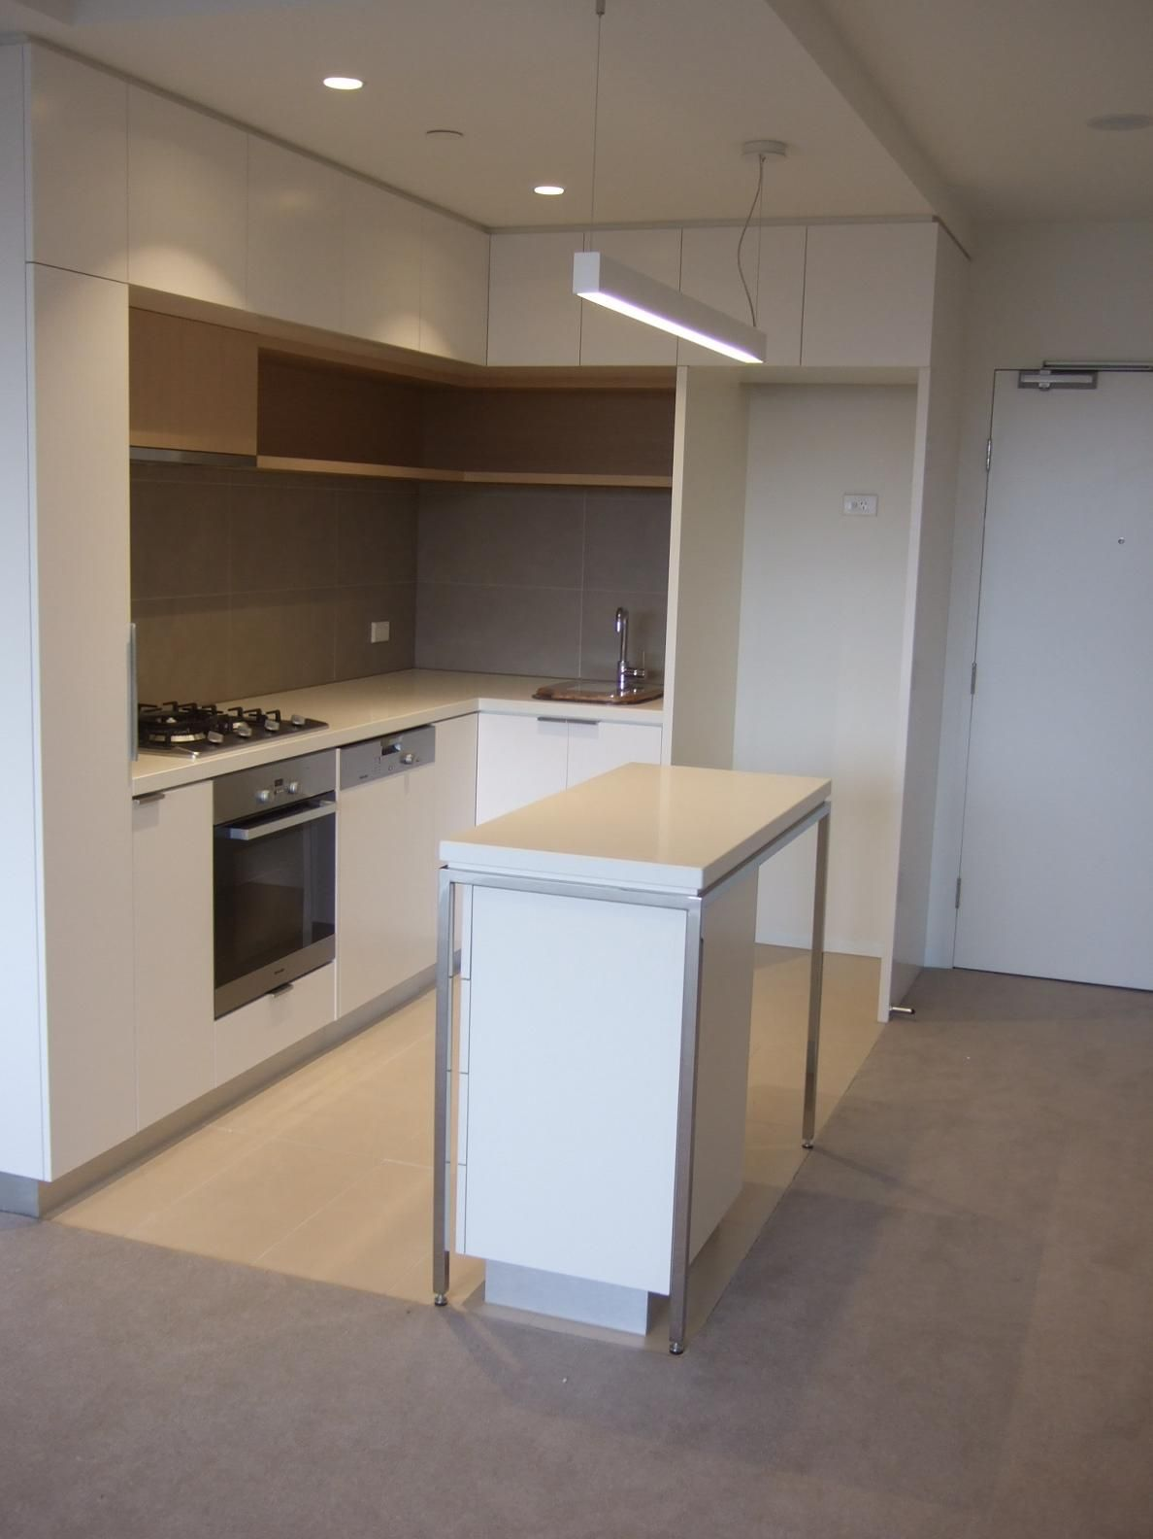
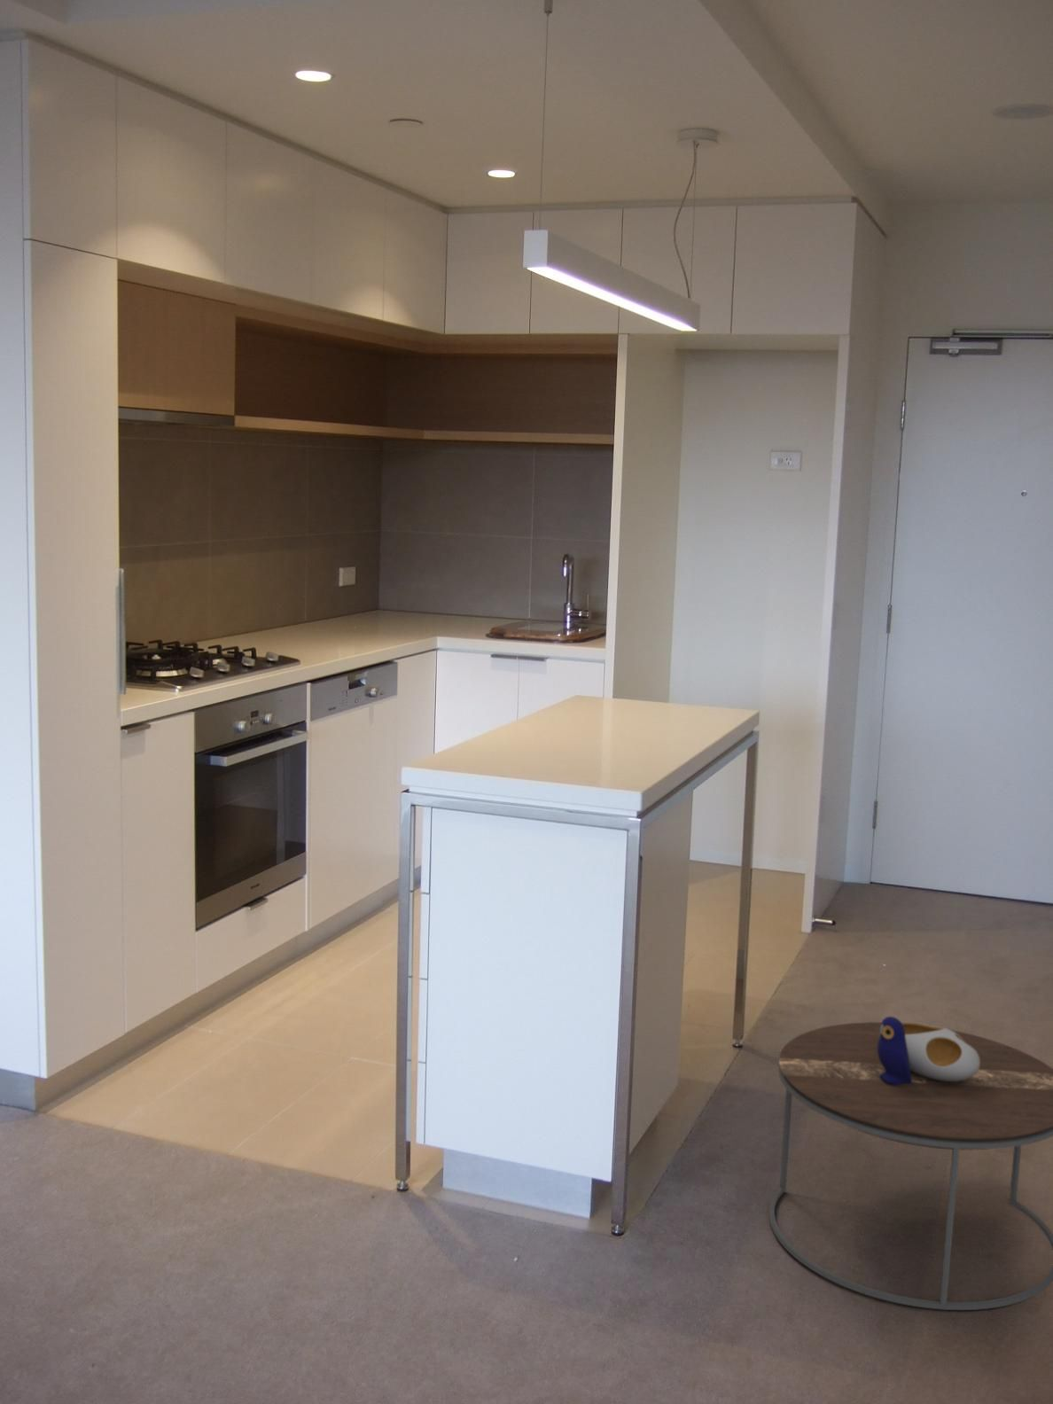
+ side table [769,1016,1053,1311]
